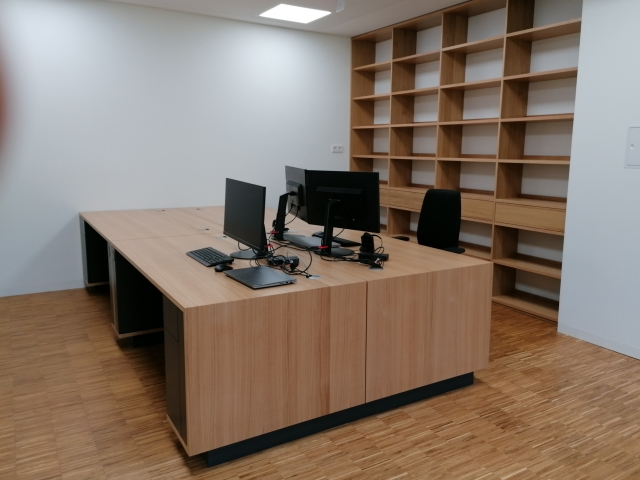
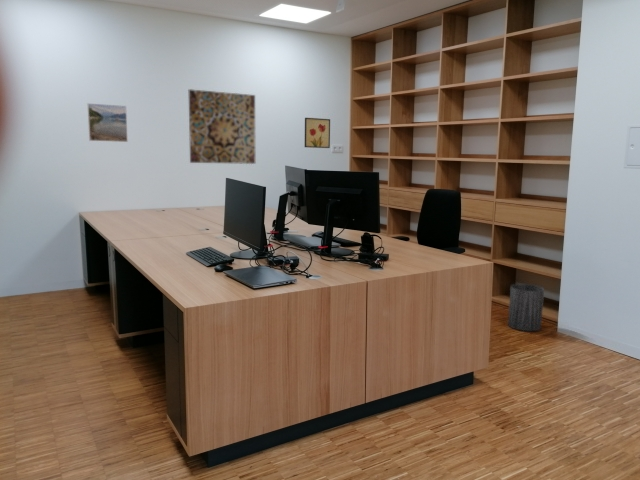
+ wall art [304,117,331,149]
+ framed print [87,102,129,143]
+ trash can [507,283,545,332]
+ wall art [188,88,256,165]
